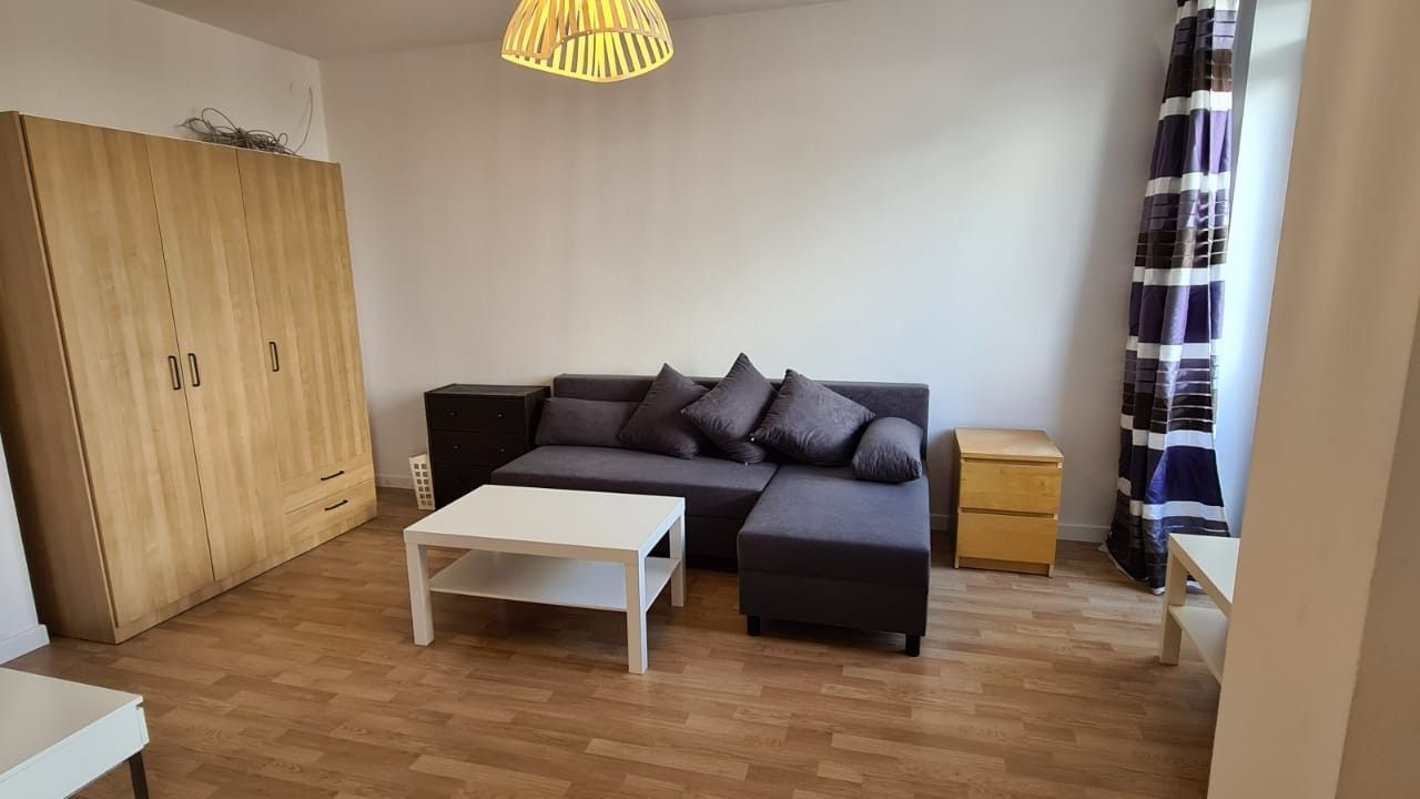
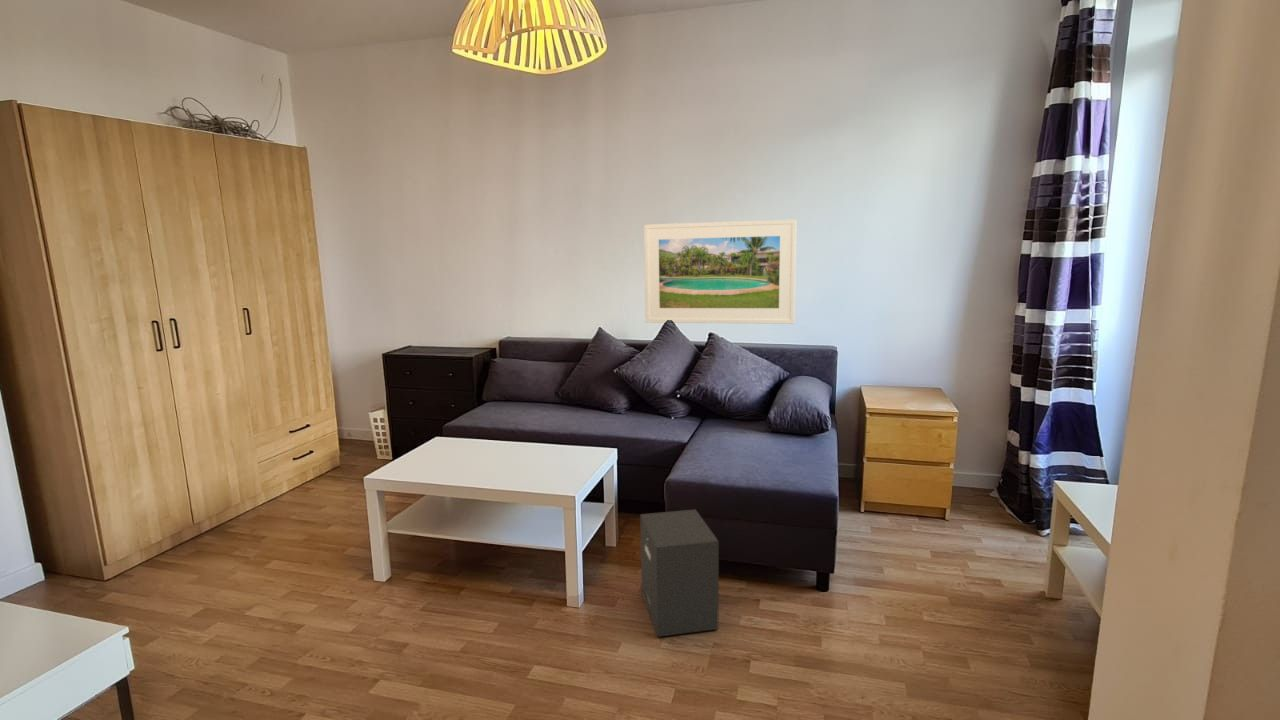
+ speaker [639,508,720,638]
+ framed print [643,218,798,325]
